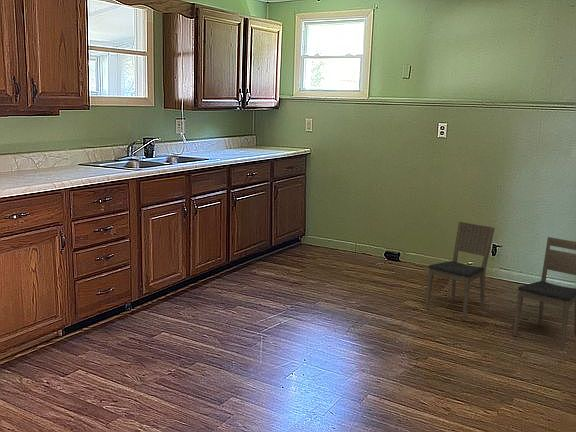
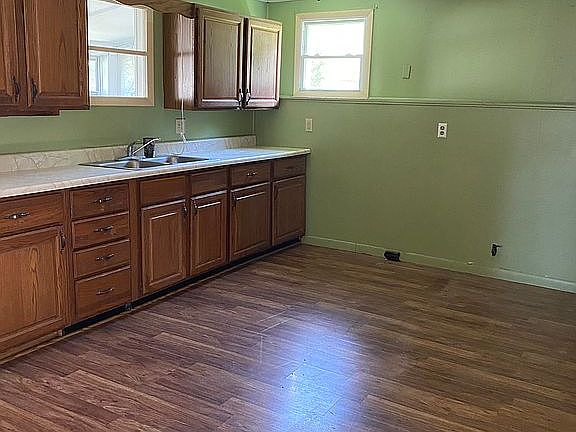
- dining chair [425,221,576,351]
